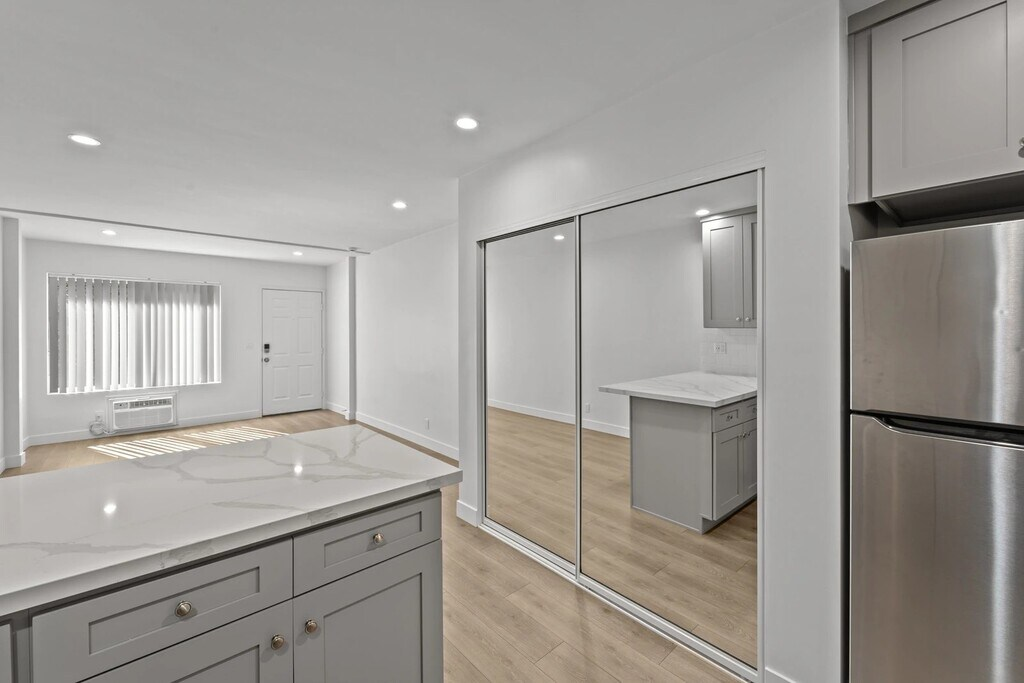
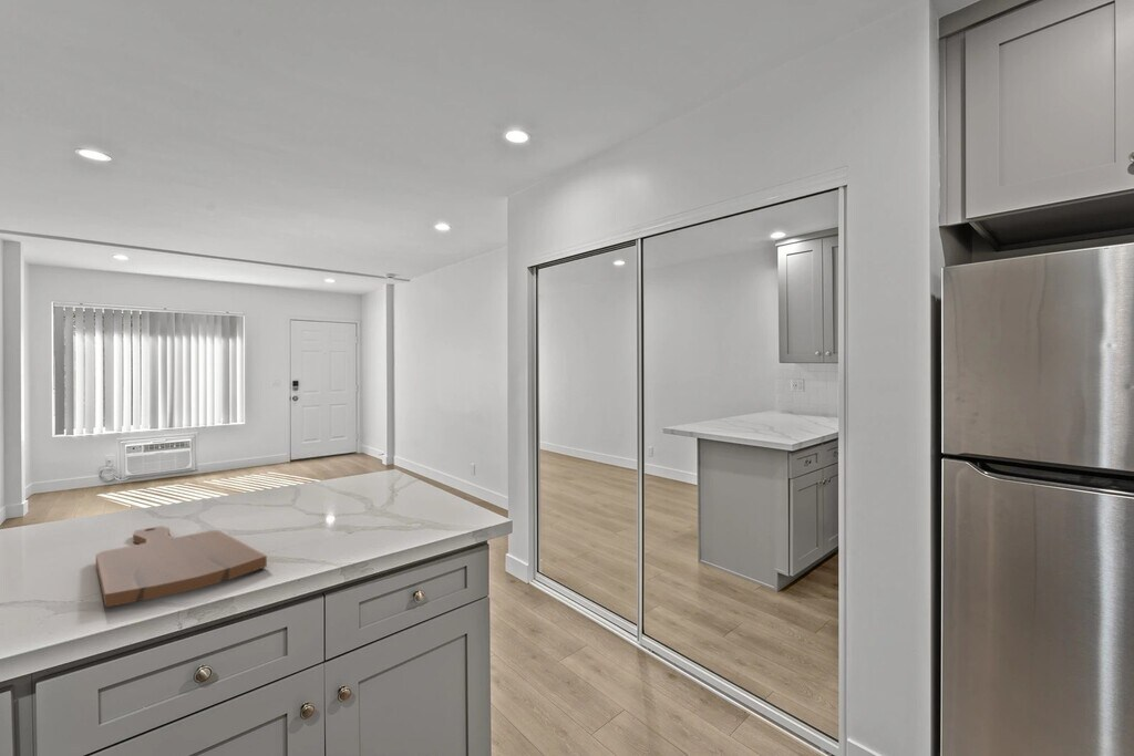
+ cutting board [95,525,268,609]
